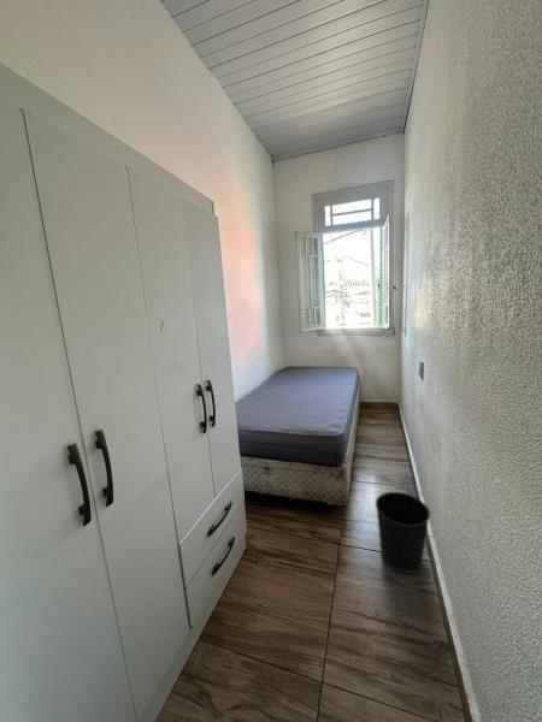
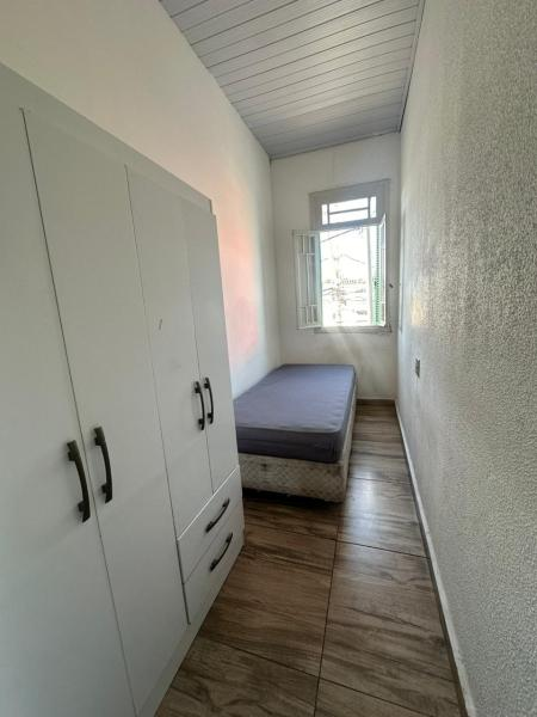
- wastebasket [375,491,431,575]
